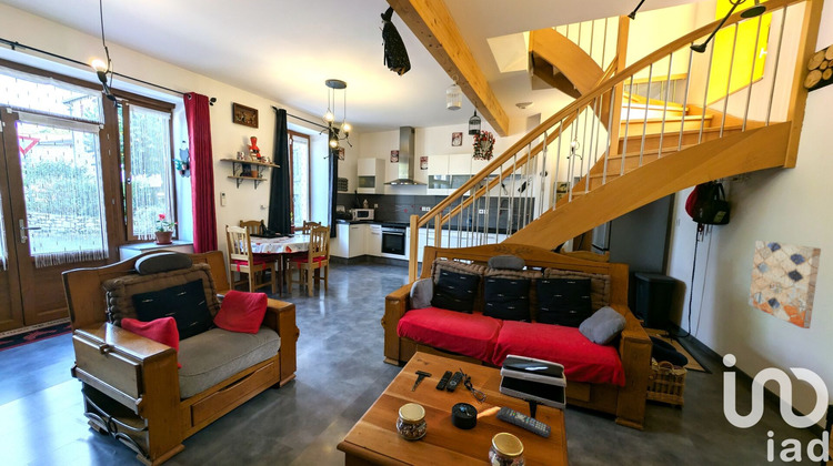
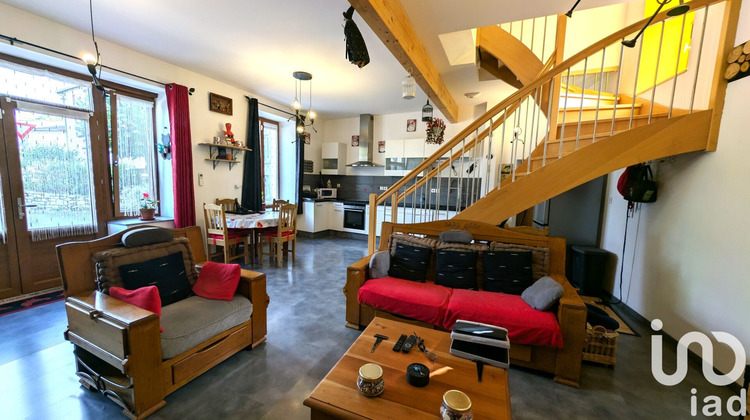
- wall art [747,240,822,330]
- remote control [495,406,552,438]
